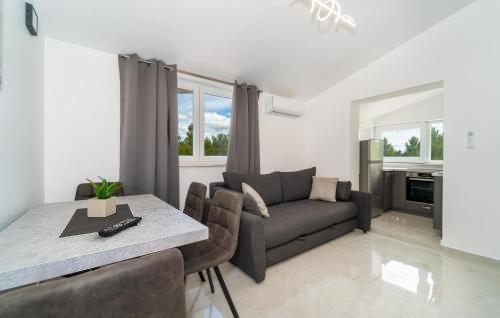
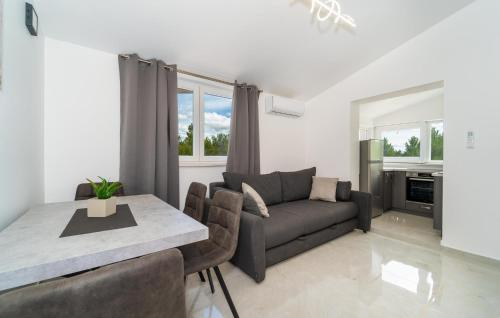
- remote control [97,216,143,237]
